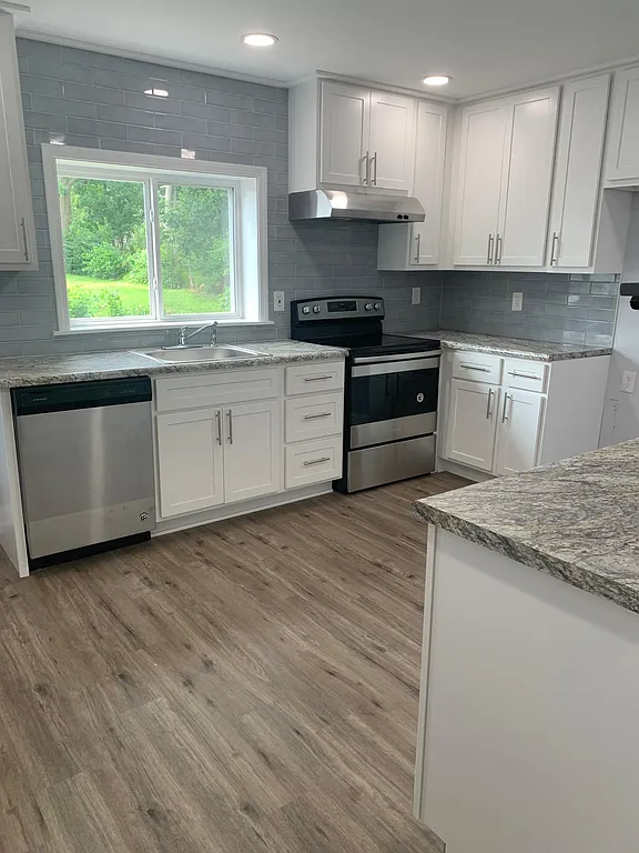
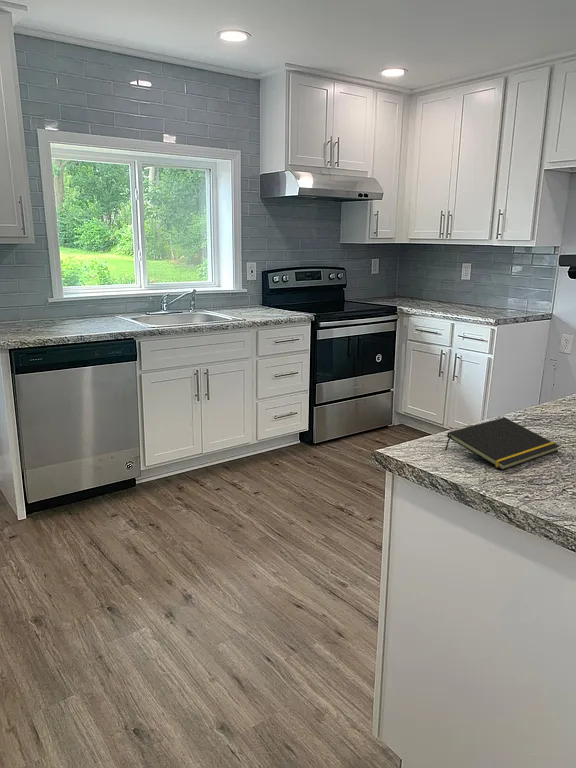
+ notepad [444,416,560,471]
